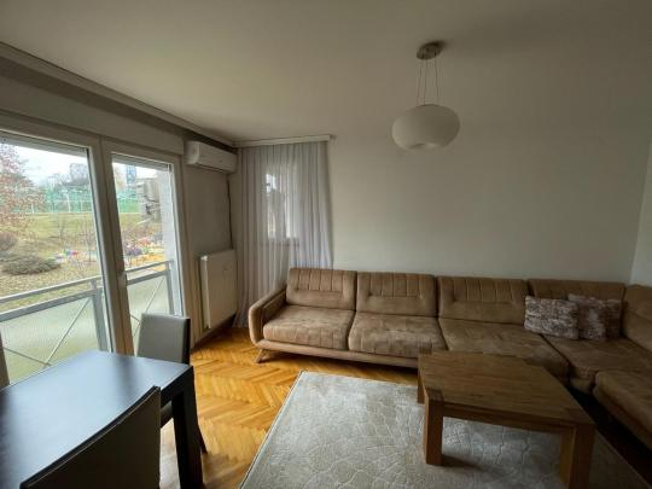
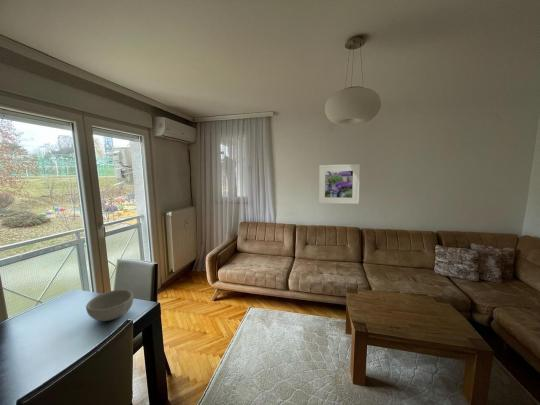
+ bowl [85,289,135,322]
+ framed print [318,163,361,205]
